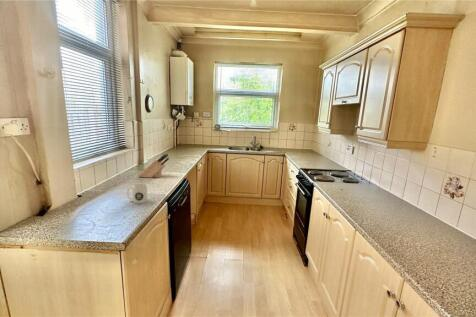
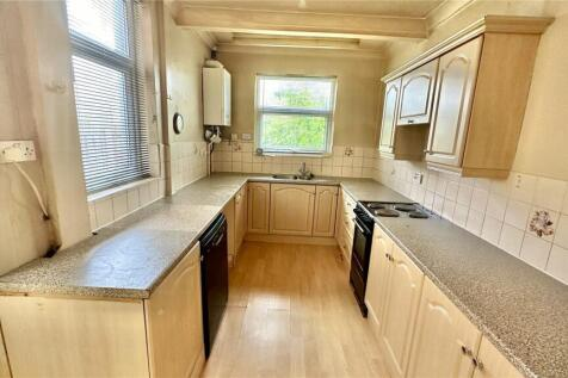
- knife block [137,153,170,179]
- mug [126,183,149,204]
